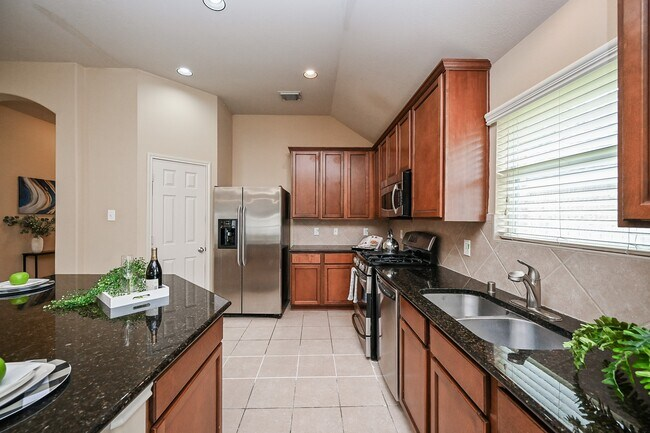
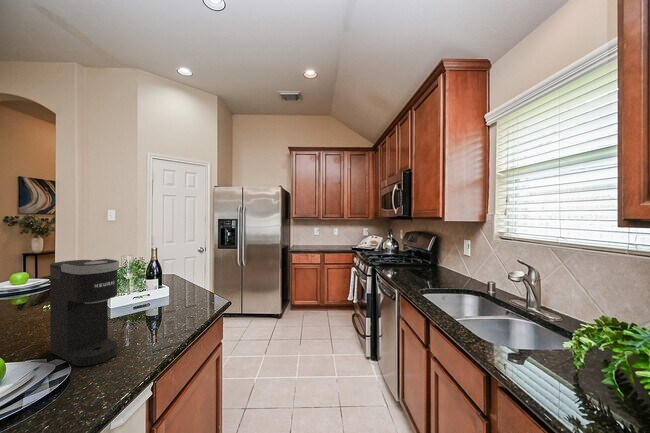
+ coffee maker [49,258,120,367]
